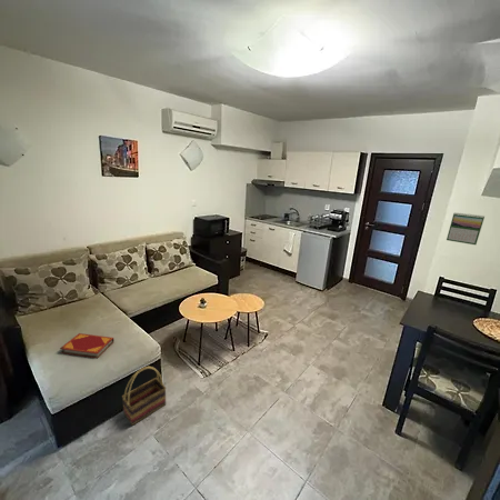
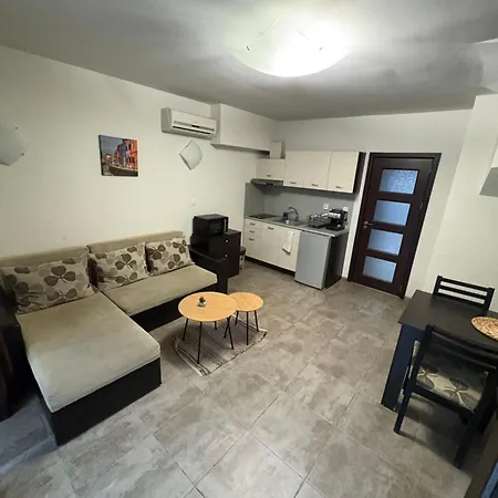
- hardback book [59,332,114,359]
- calendar [446,212,486,246]
- basket [121,366,168,427]
